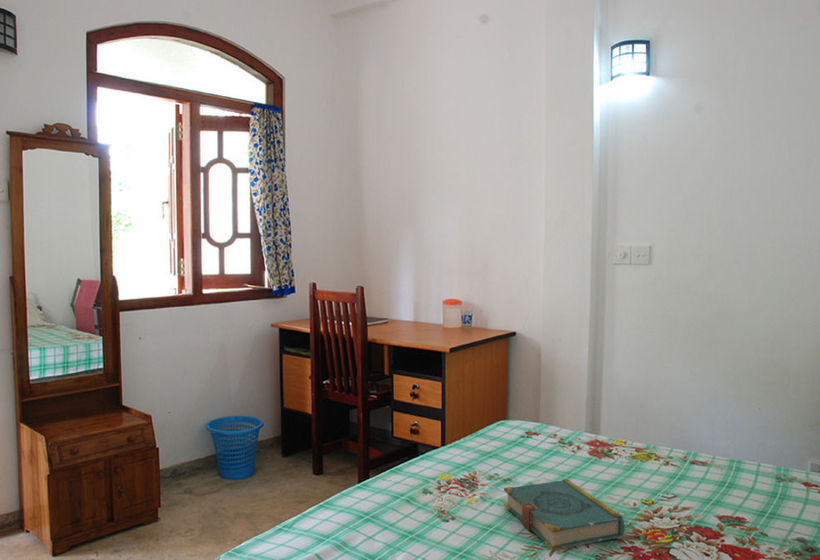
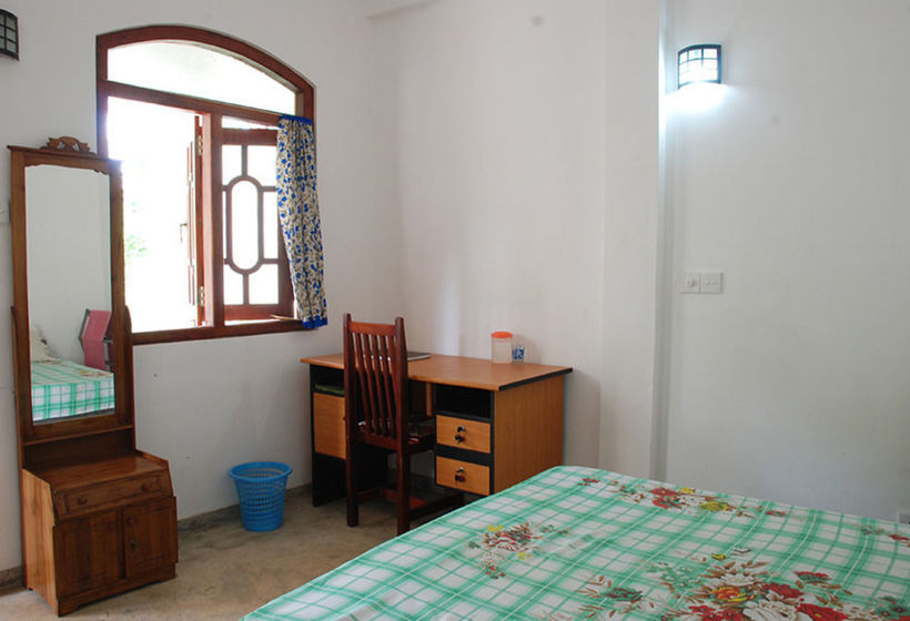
- book [503,478,626,551]
